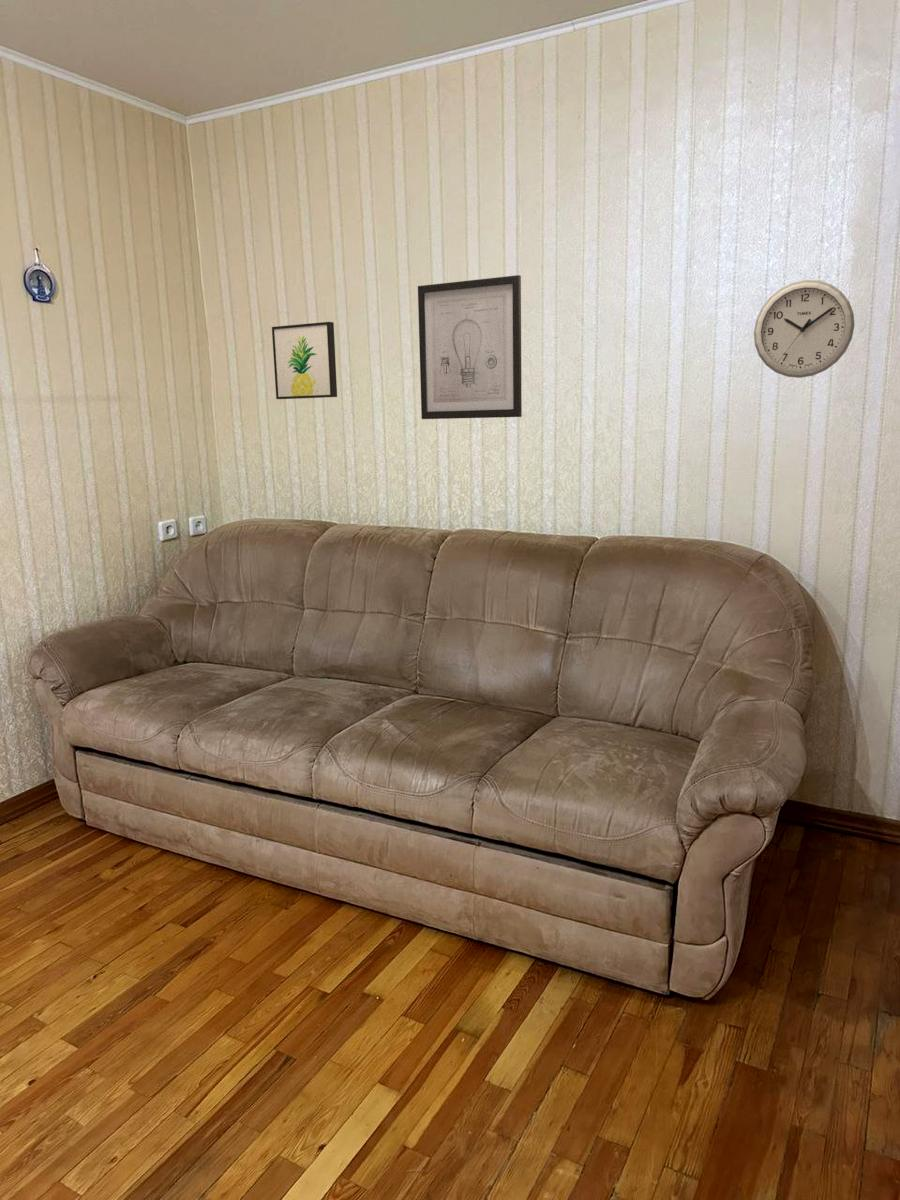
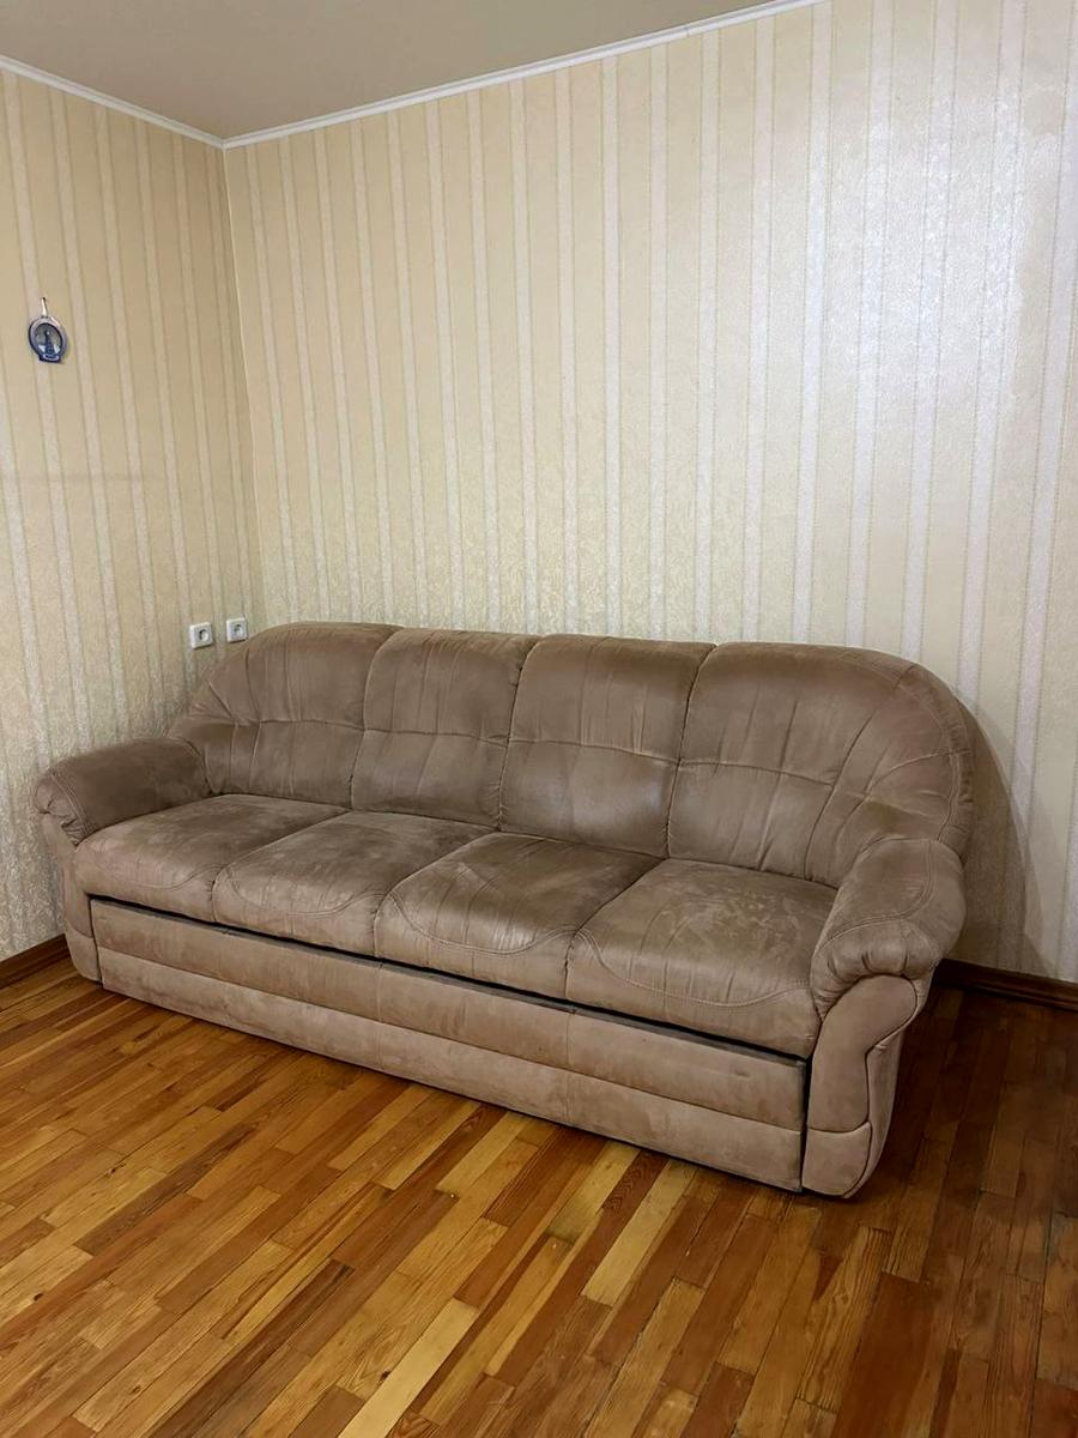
- wall art [271,321,338,400]
- wall art [417,274,523,420]
- wall clock [753,279,855,379]
